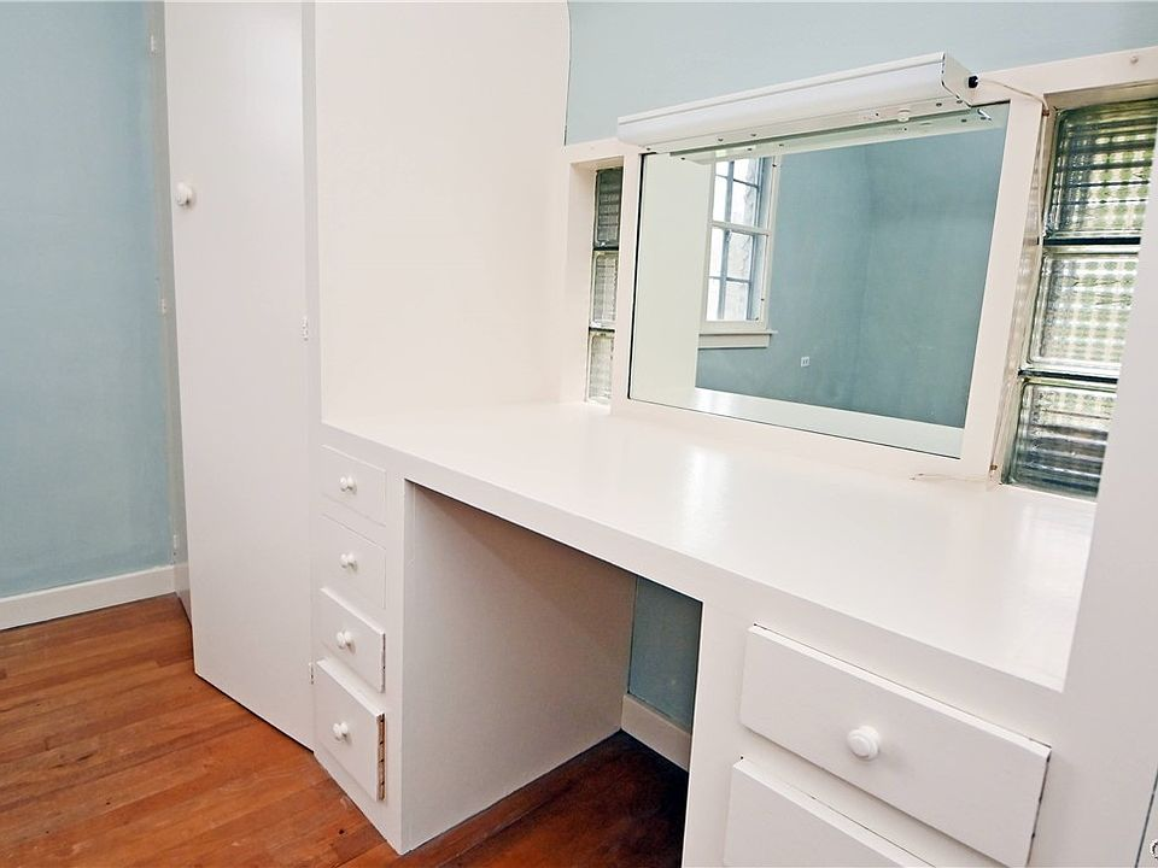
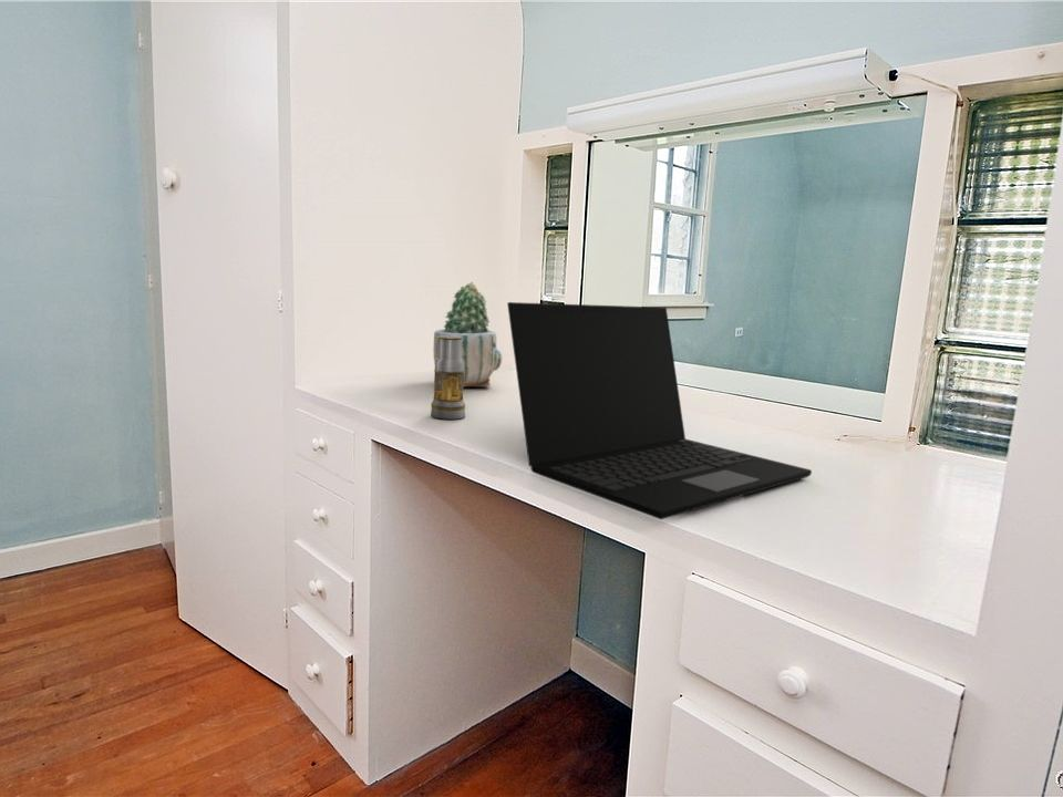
+ laptop [506,301,813,520]
+ perfume bottle [430,337,466,421]
+ potted cactus [433,281,503,387]
